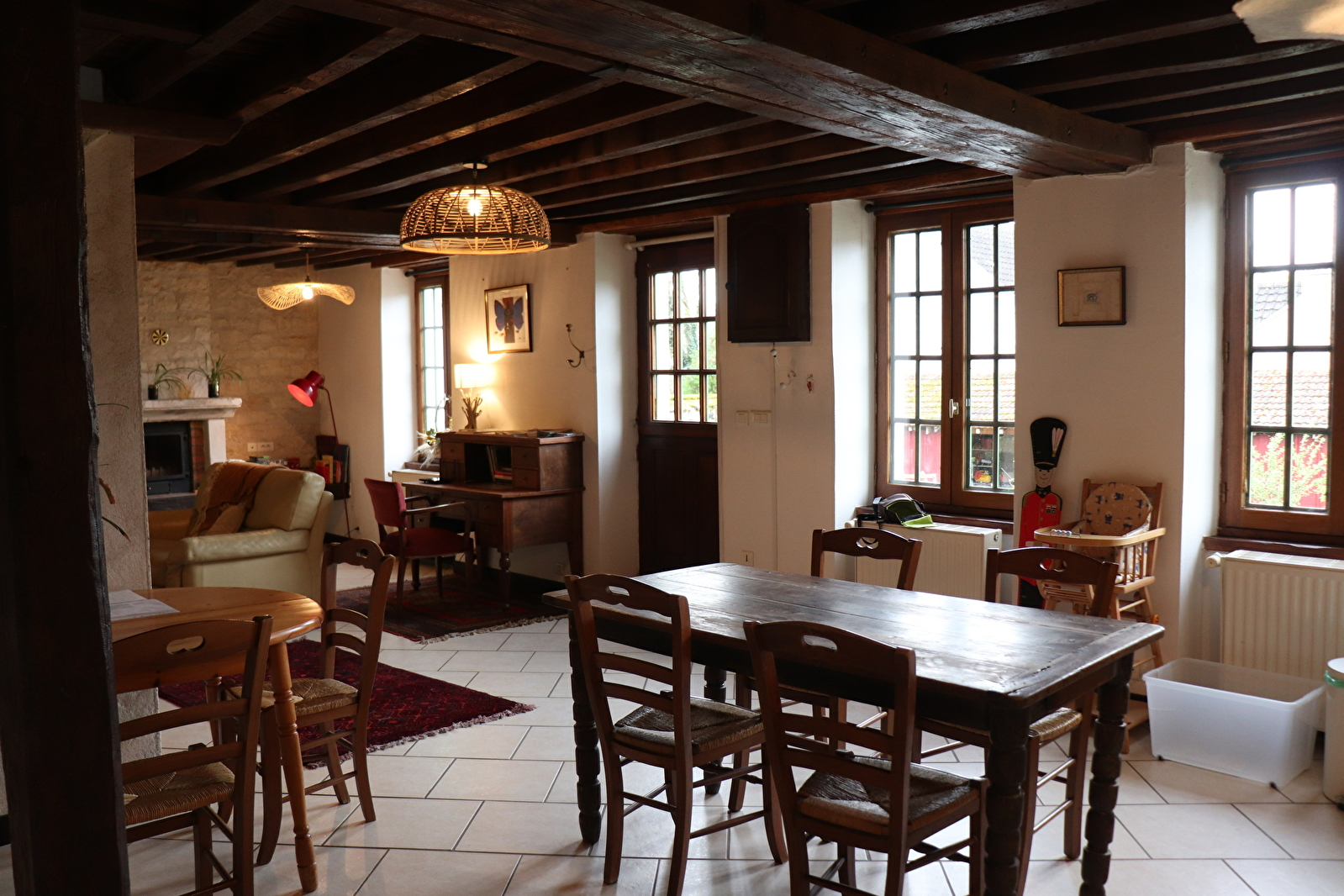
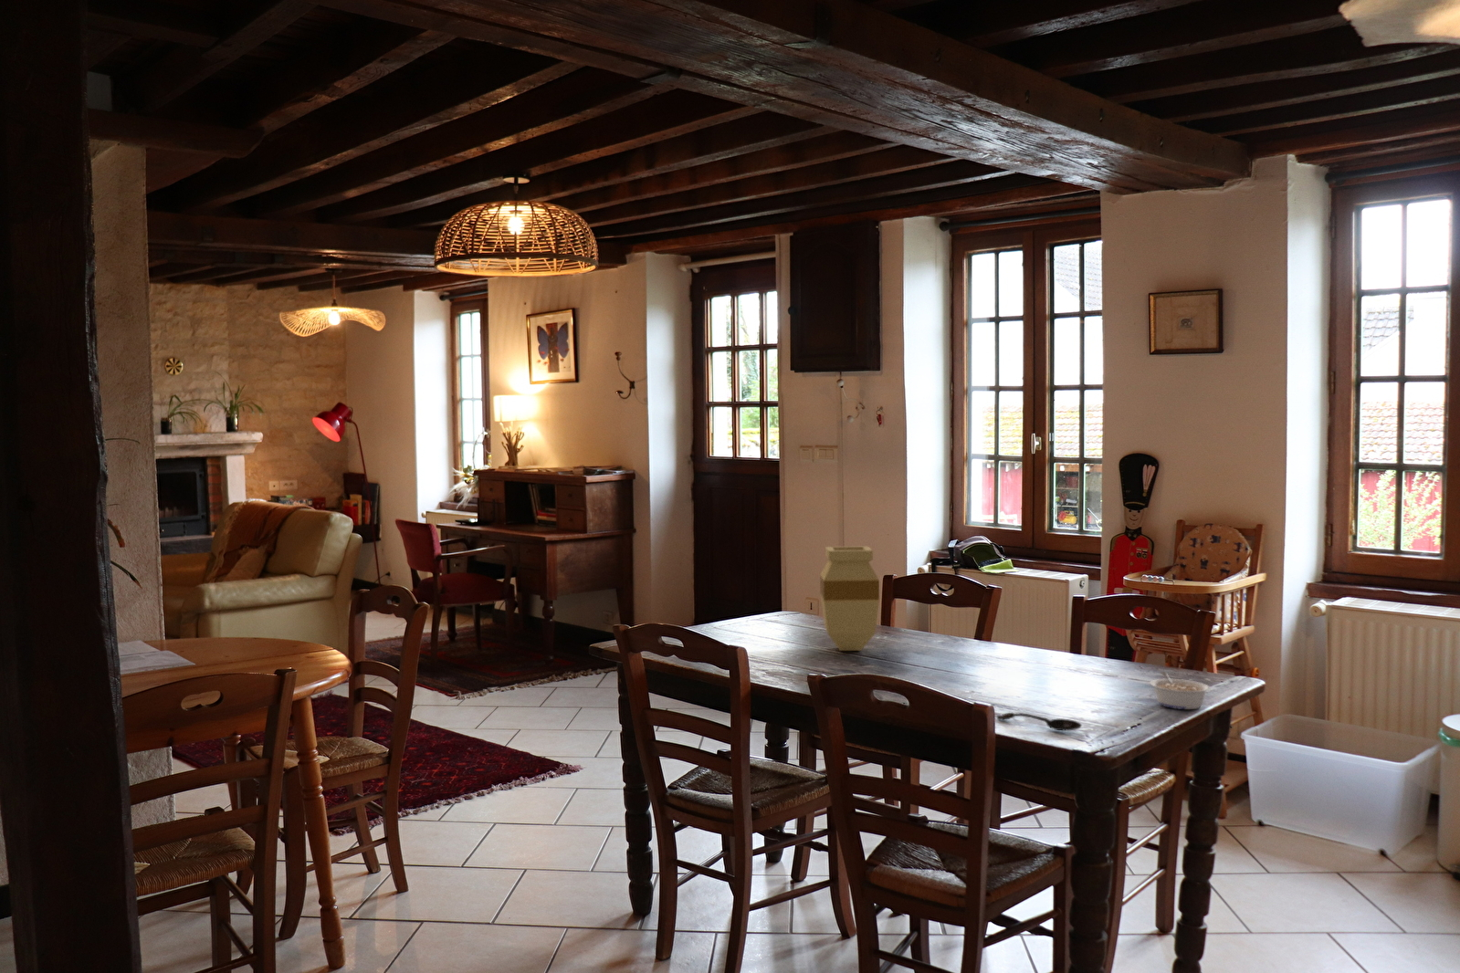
+ spoon [995,712,1083,731]
+ legume [1148,671,1211,710]
+ vase [819,546,880,652]
